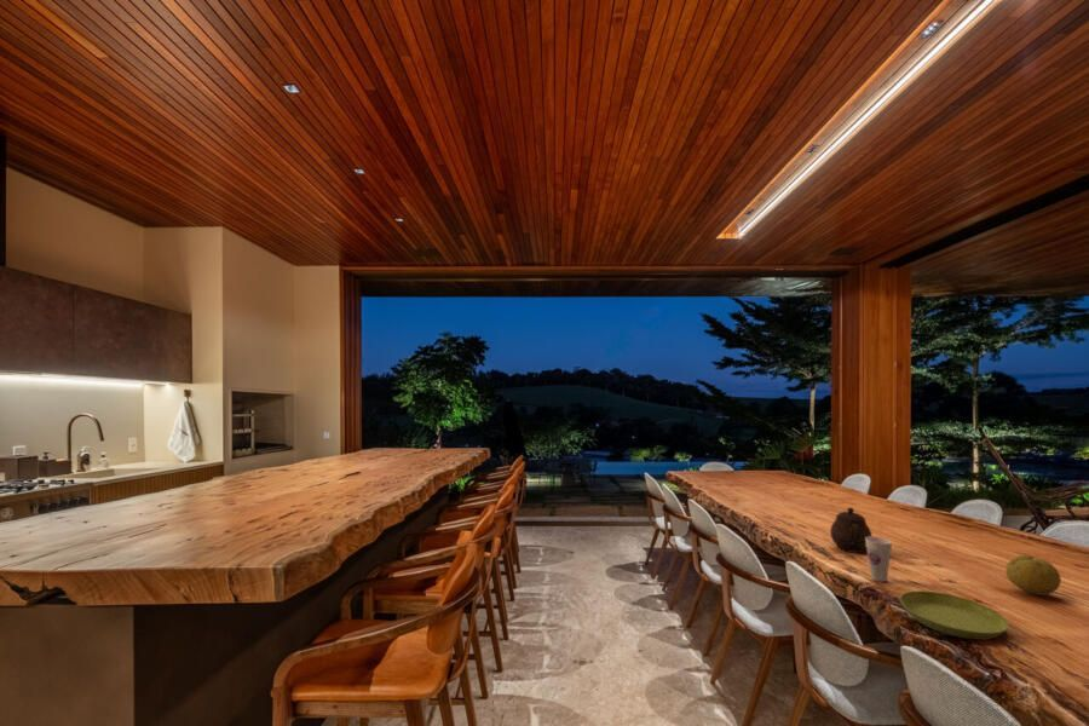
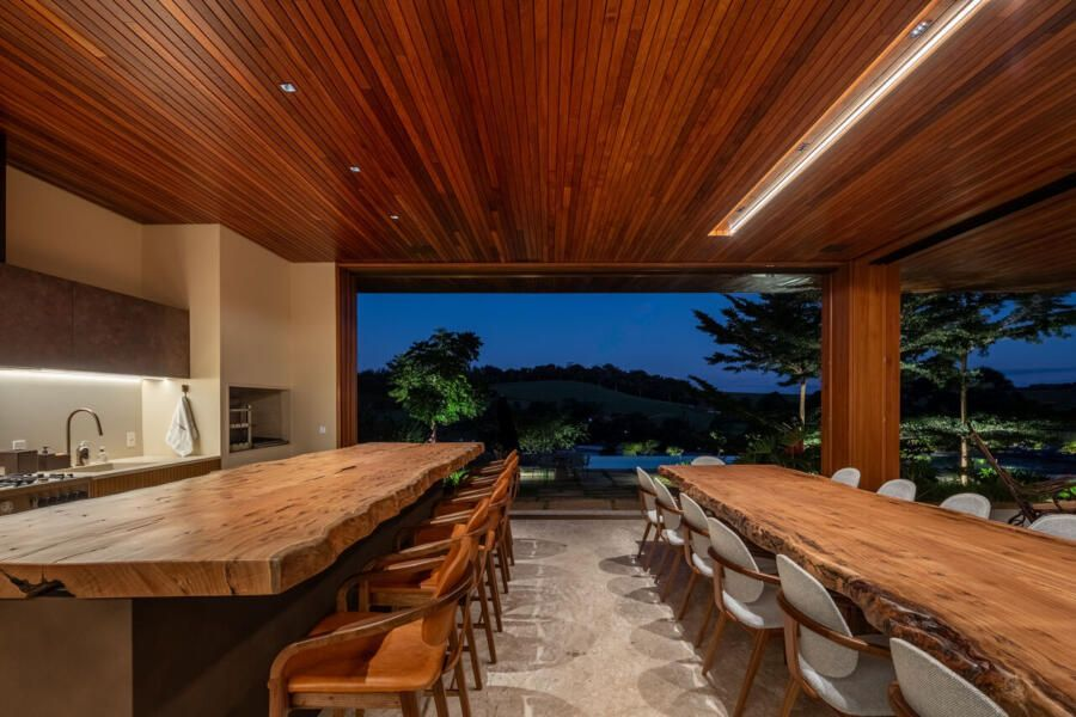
- cup [865,535,893,583]
- fruit [1004,554,1062,597]
- saucer [899,589,1010,641]
- teapot [829,506,874,554]
